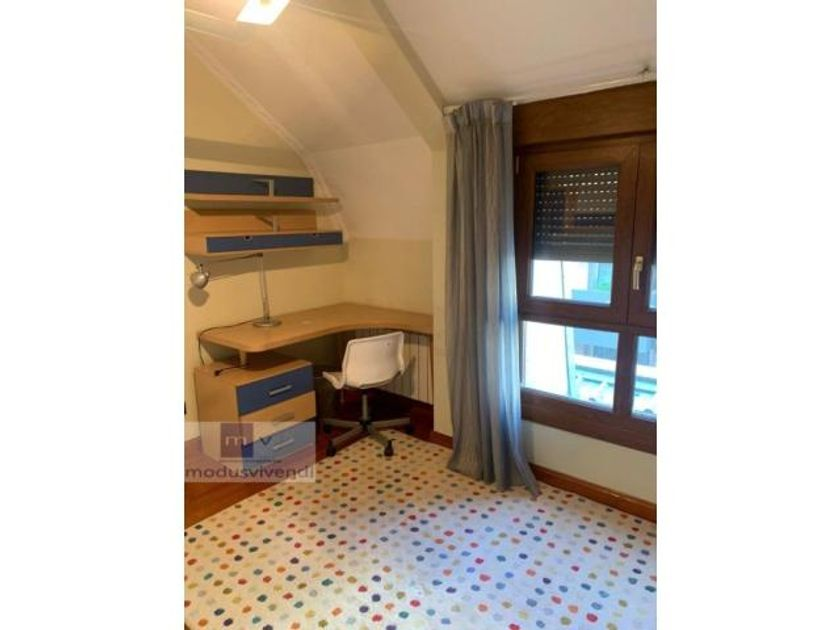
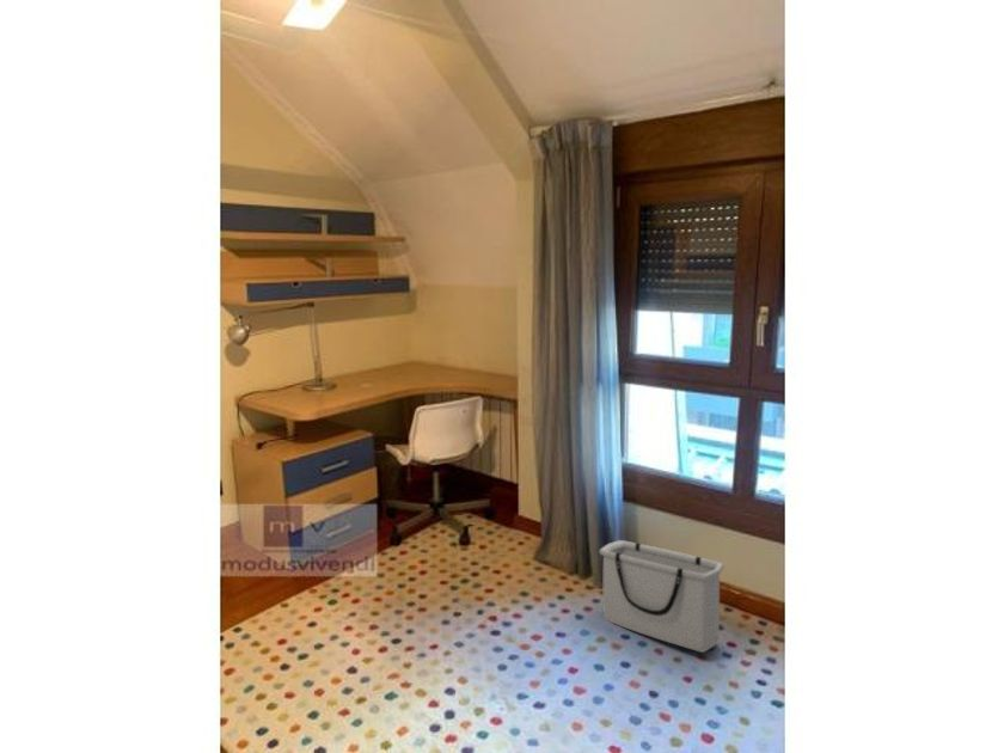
+ storage bin [599,539,724,654]
